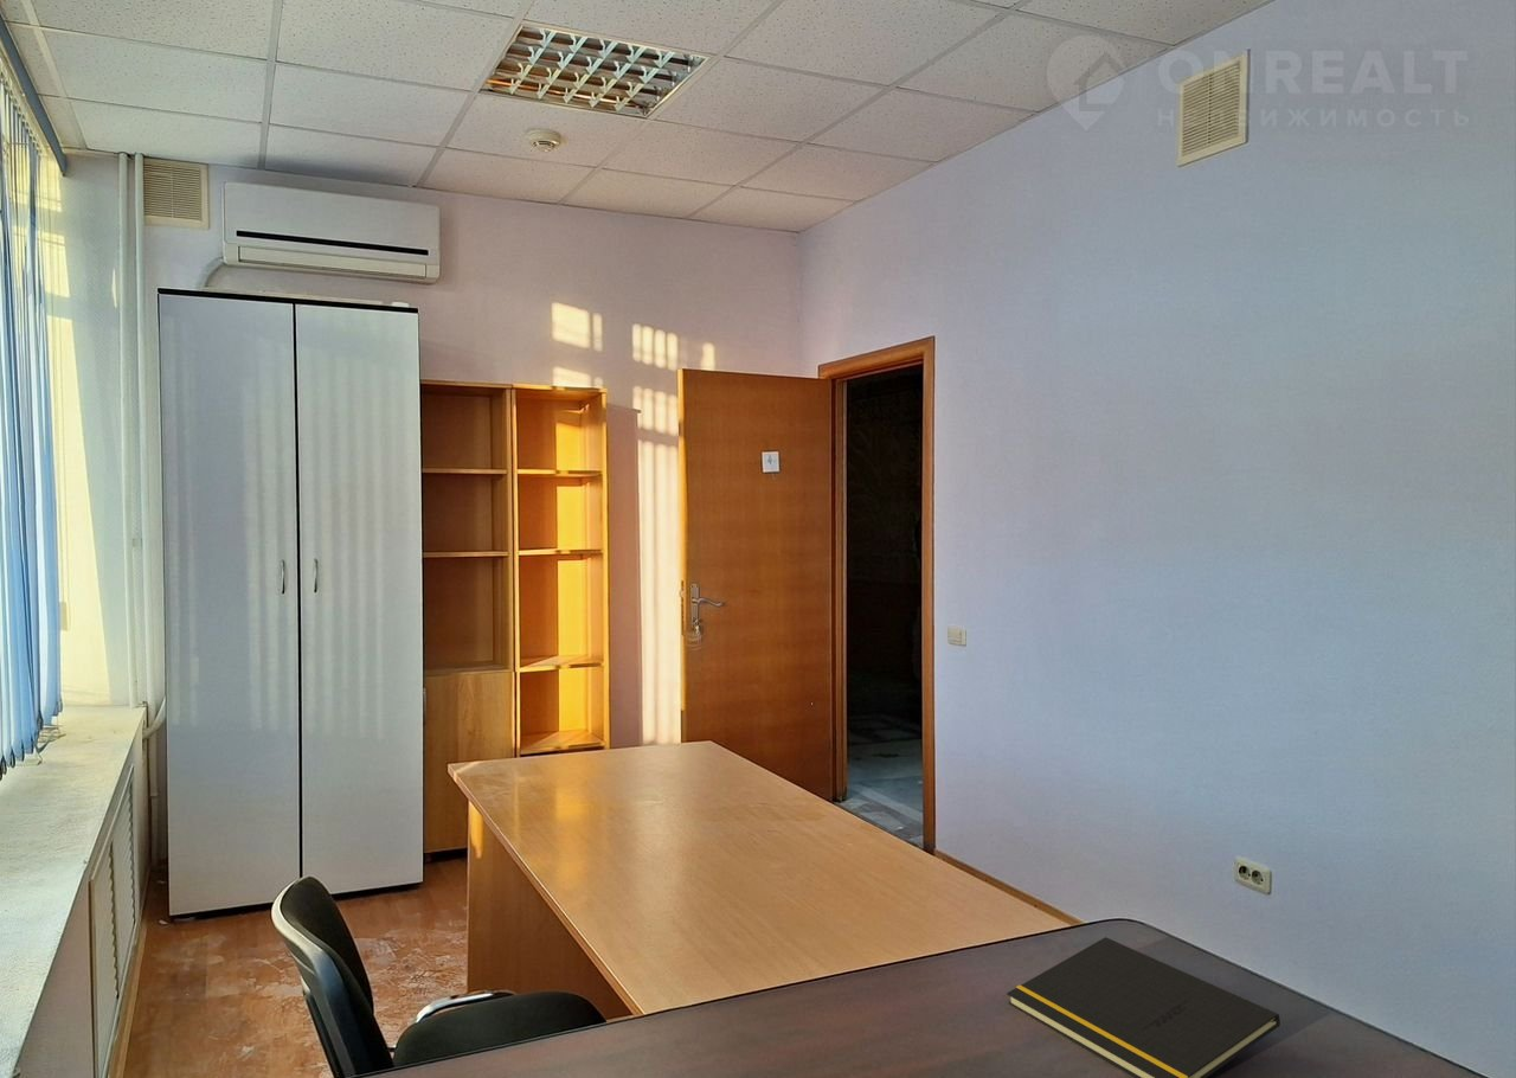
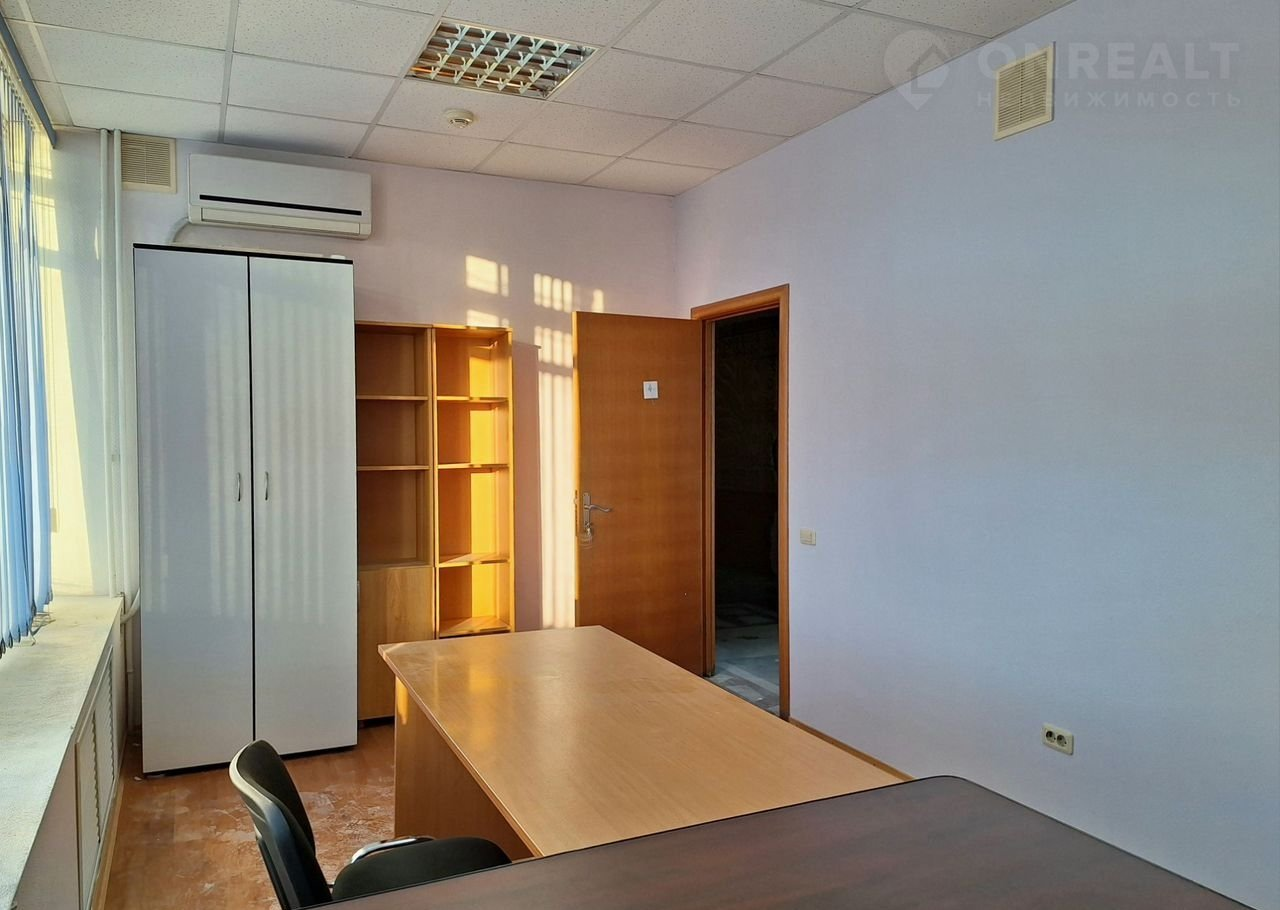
- notepad [1006,936,1281,1078]
